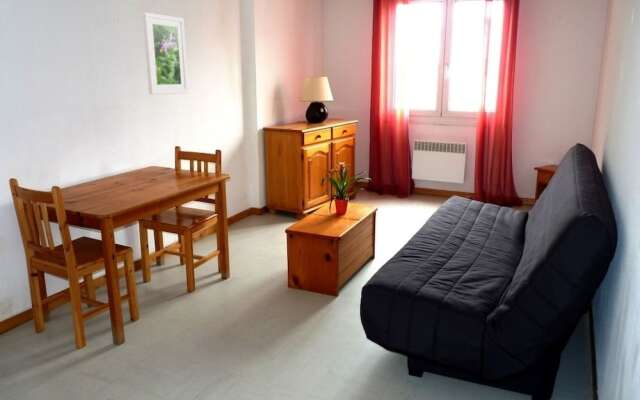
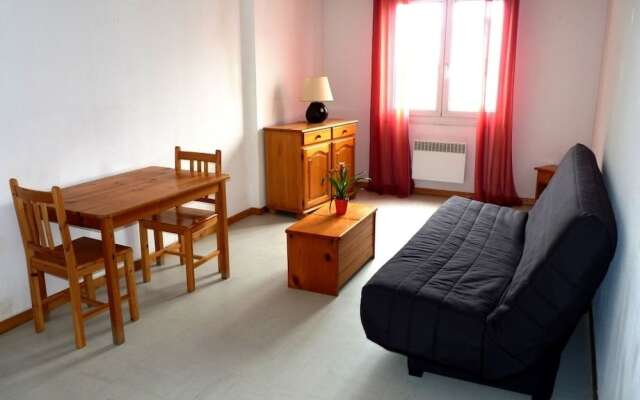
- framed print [142,12,189,95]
